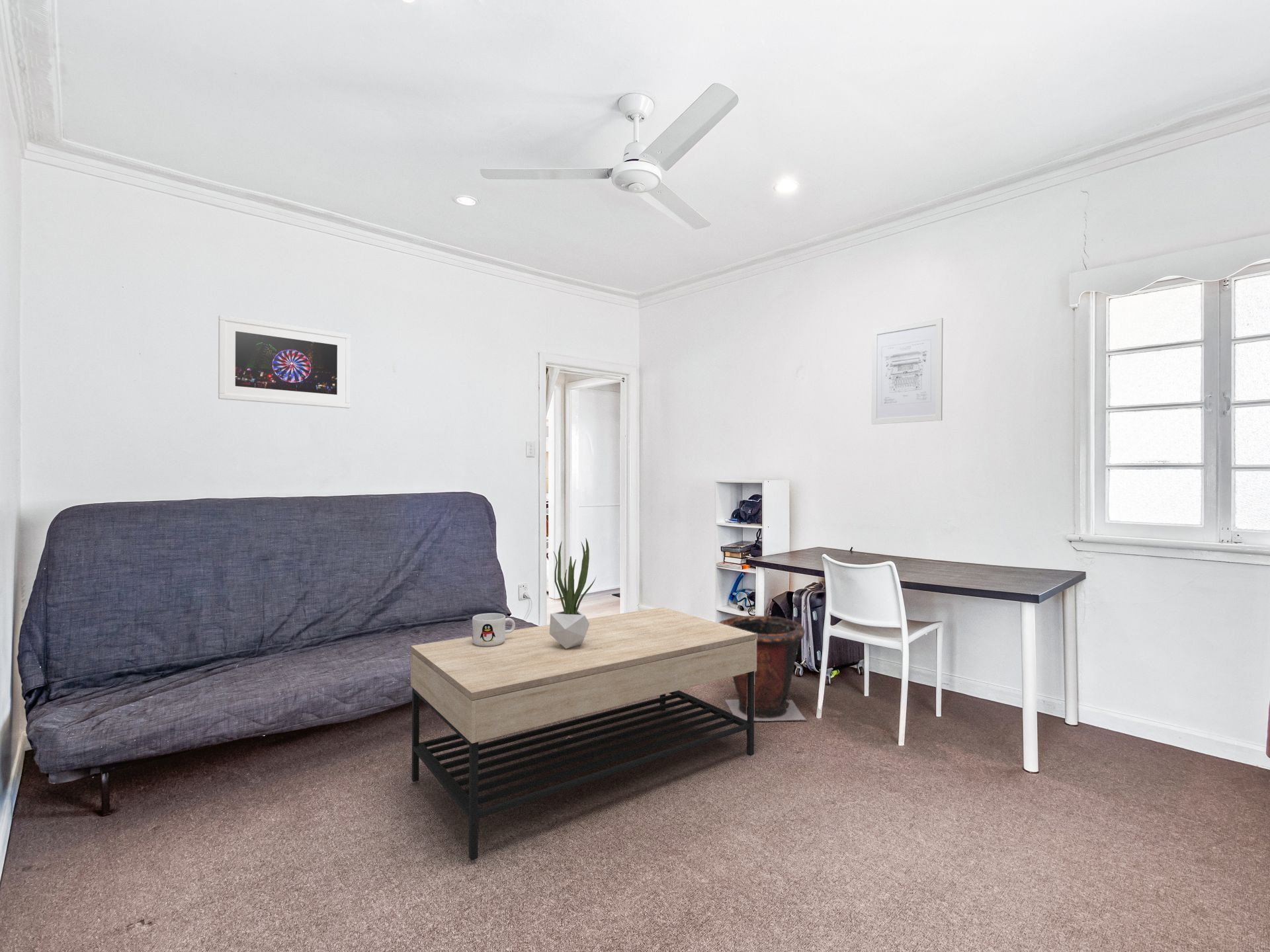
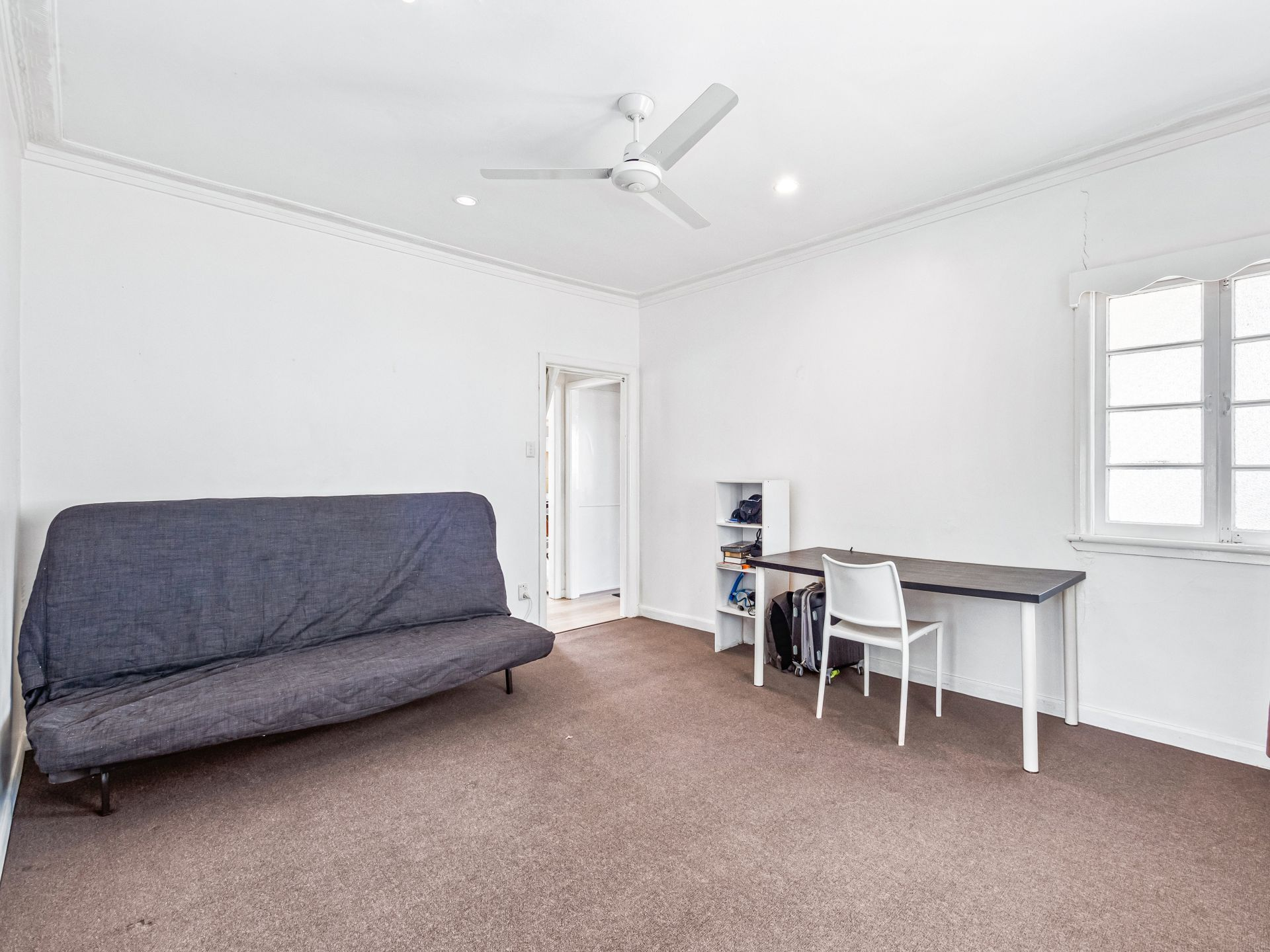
- mug [472,612,516,647]
- potted plant [549,538,597,649]
- wall art [870,317,943,425]
- waste bin [718,614,808,722]
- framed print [218,315,351,409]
- coffee table [410,607,757,861]
